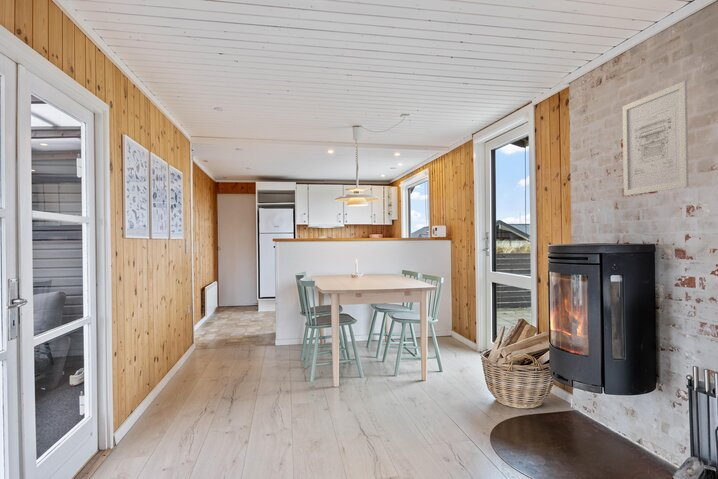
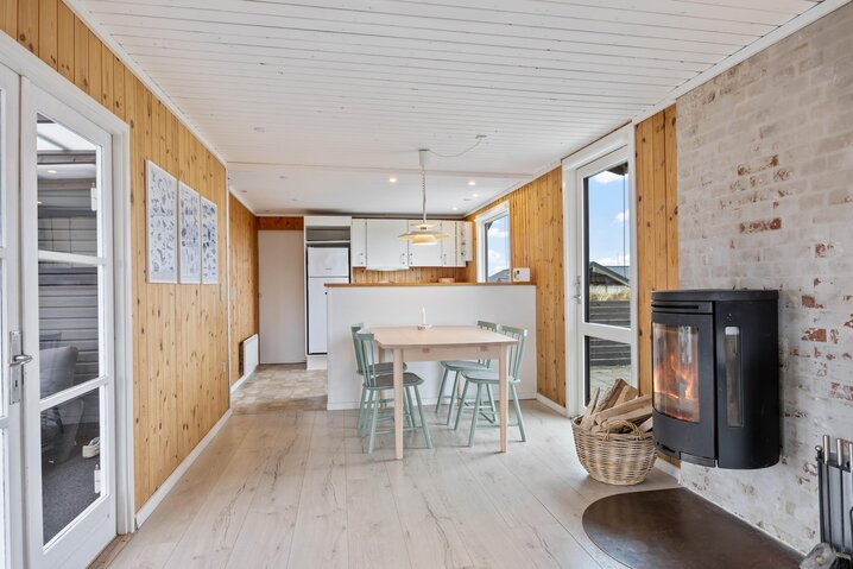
- wall art [621,80,690,197]
